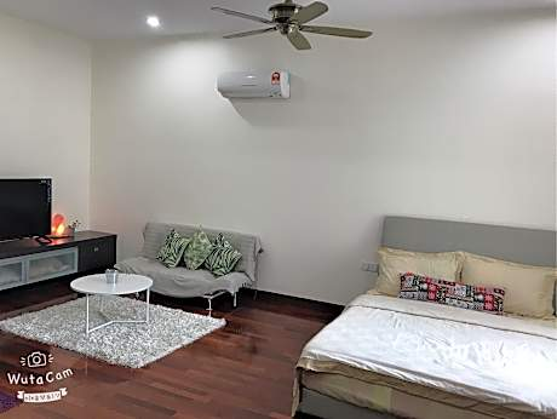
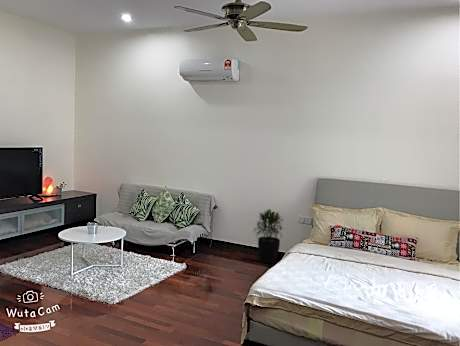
+ potted plant [253,208,284,264]
